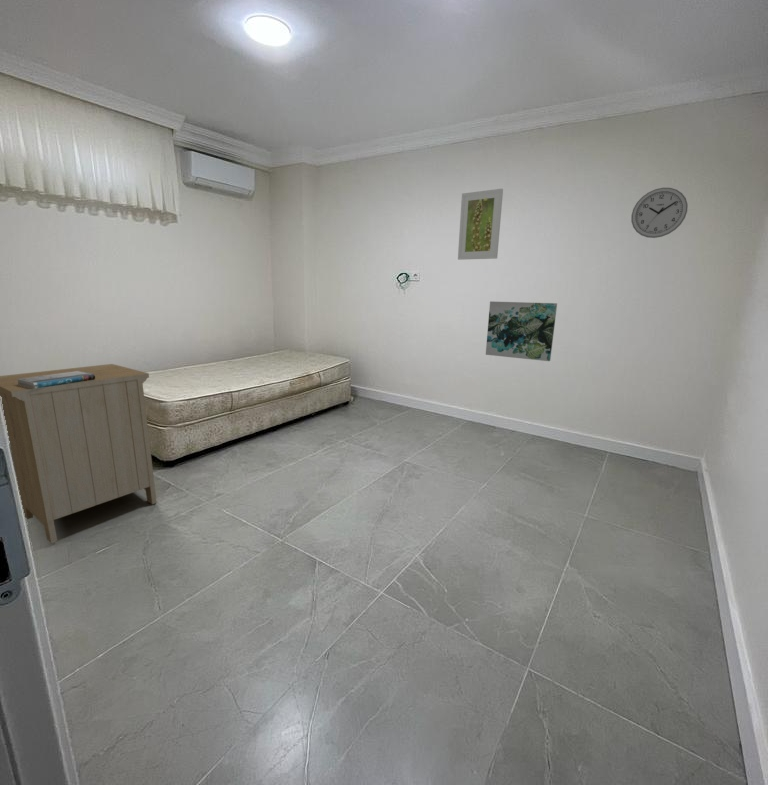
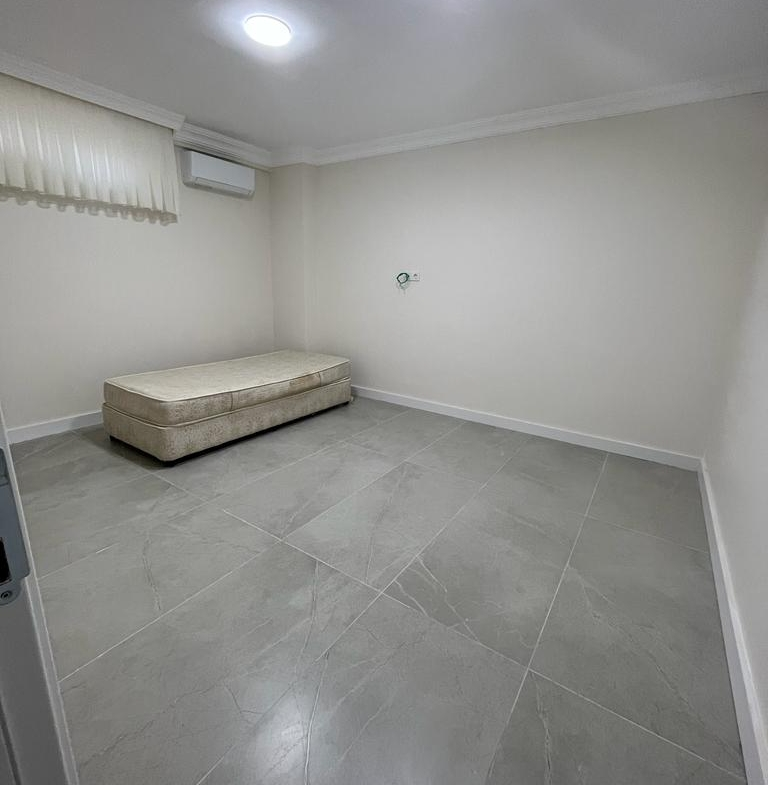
- book [17,371,95,389]
- nightstand [0,363,158,544]
- wall art [485,300,558,362]
- wall clock [630,187,689,239]
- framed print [457,188,504,261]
